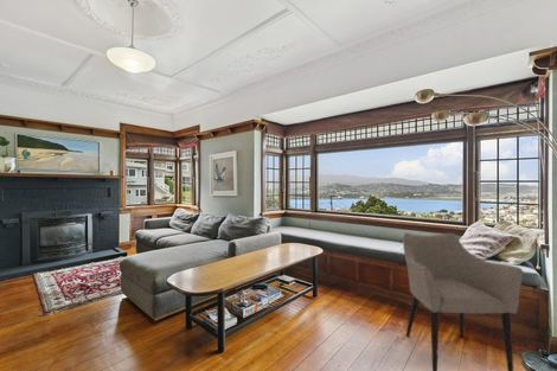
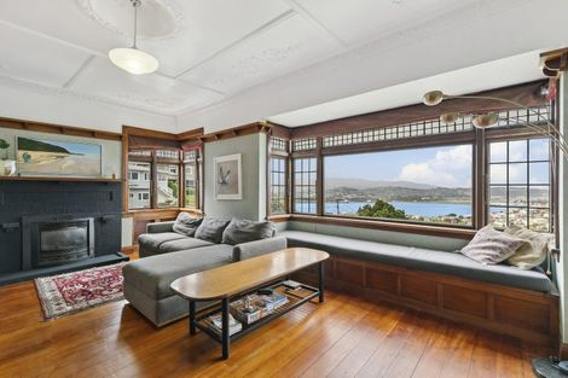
- armchair [402,231,524,371]
